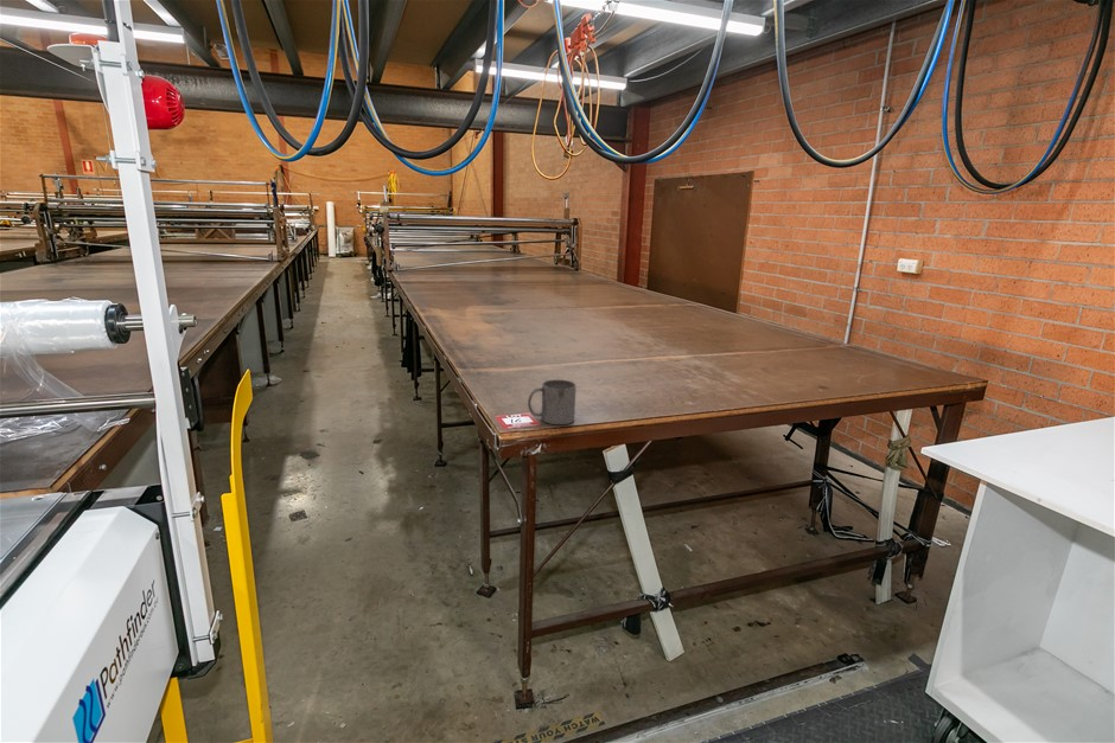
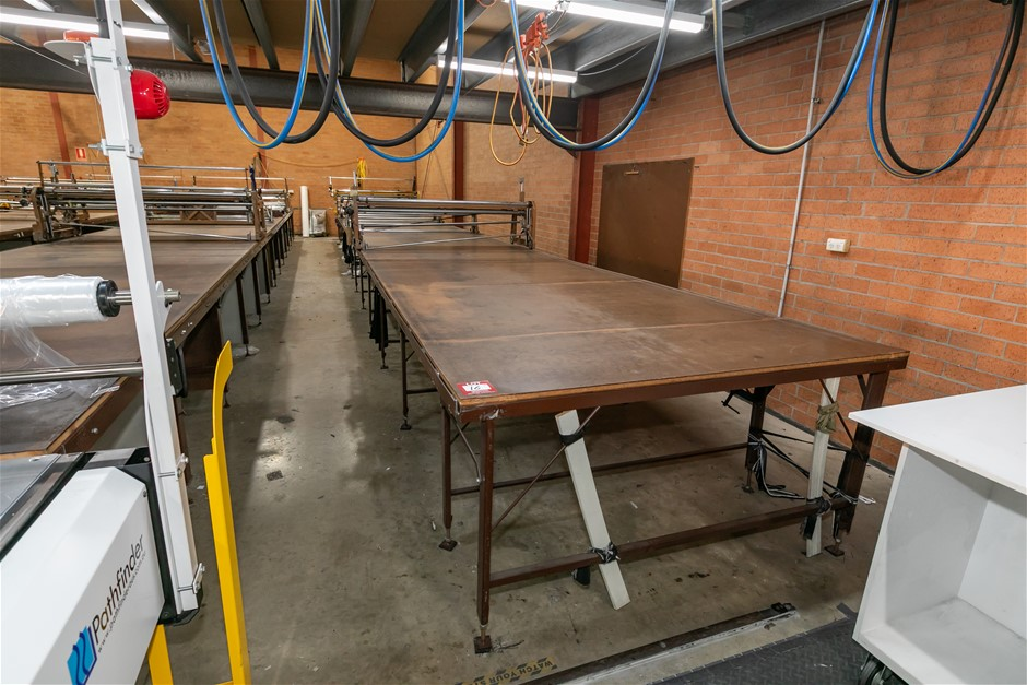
- mug [527,379,578,425]
